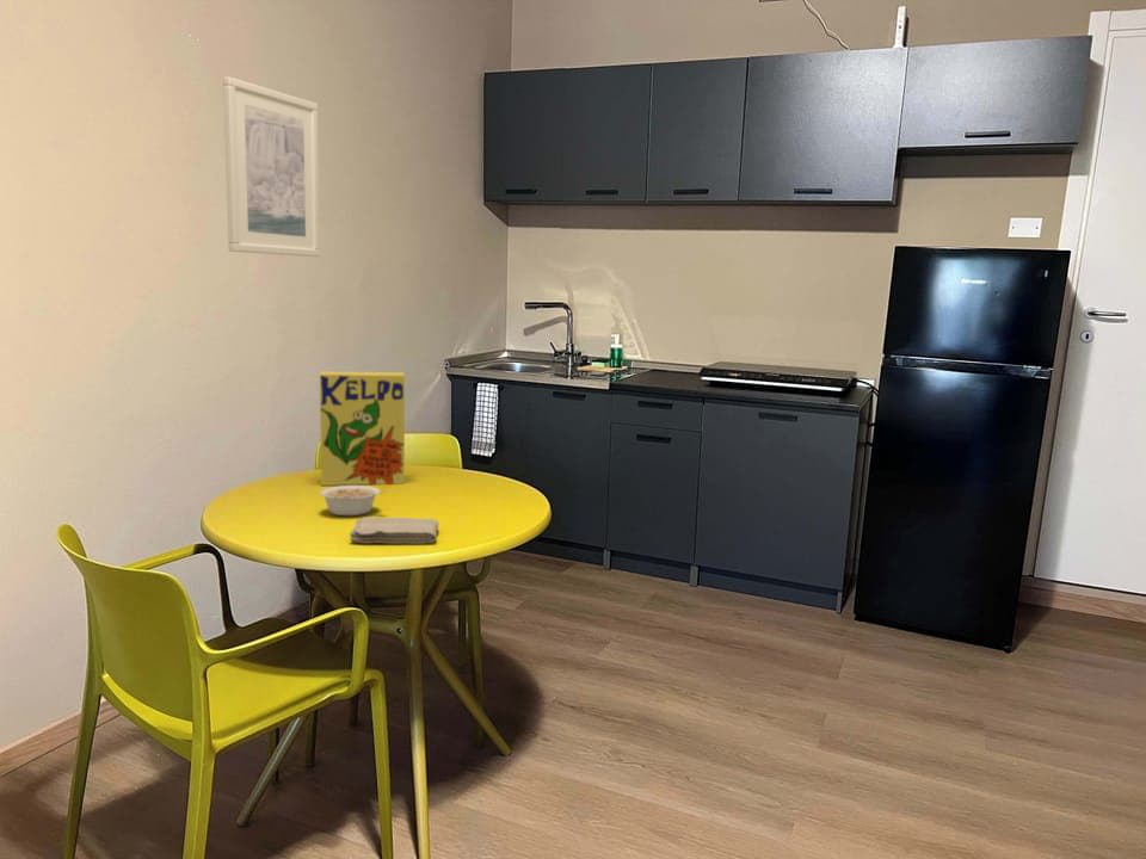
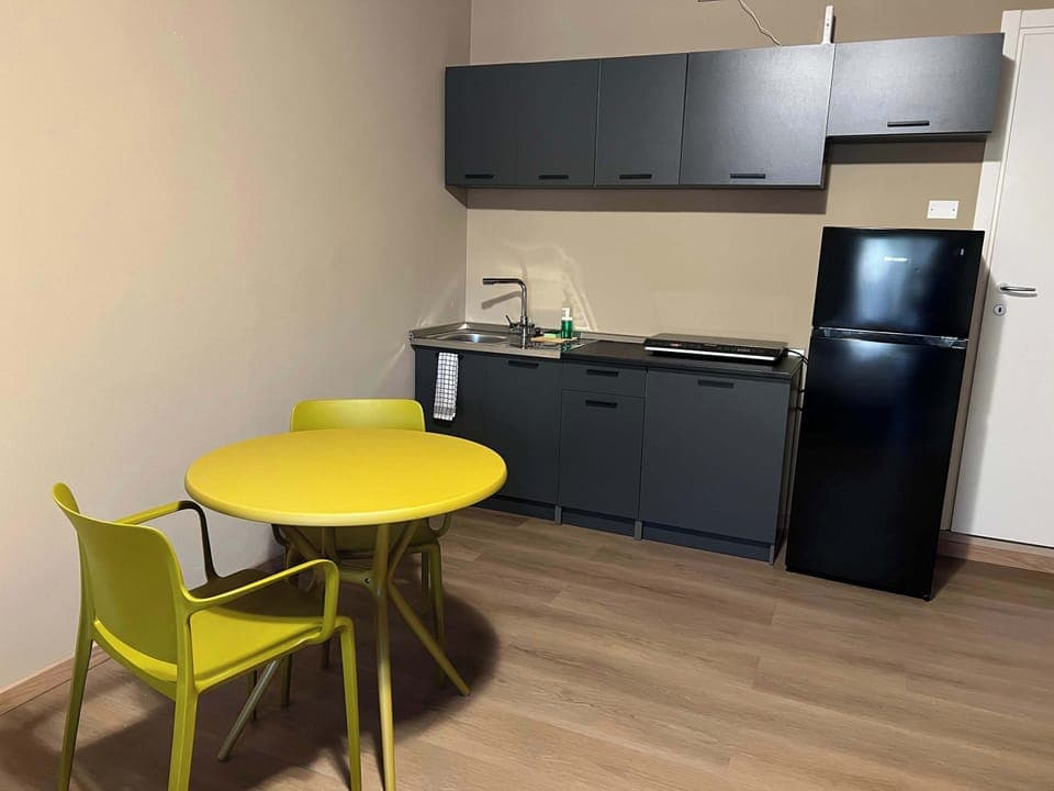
- legume [319,484,387,517]
- washcloth [349,515,439,544]
- cereal box [319,371,406,487]
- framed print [222,75,321,258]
